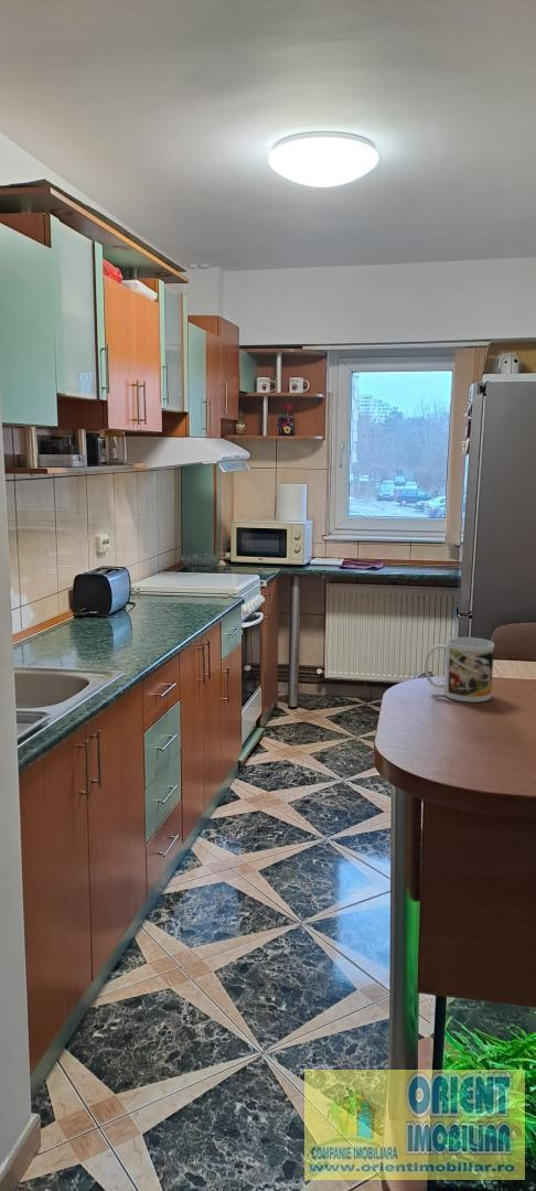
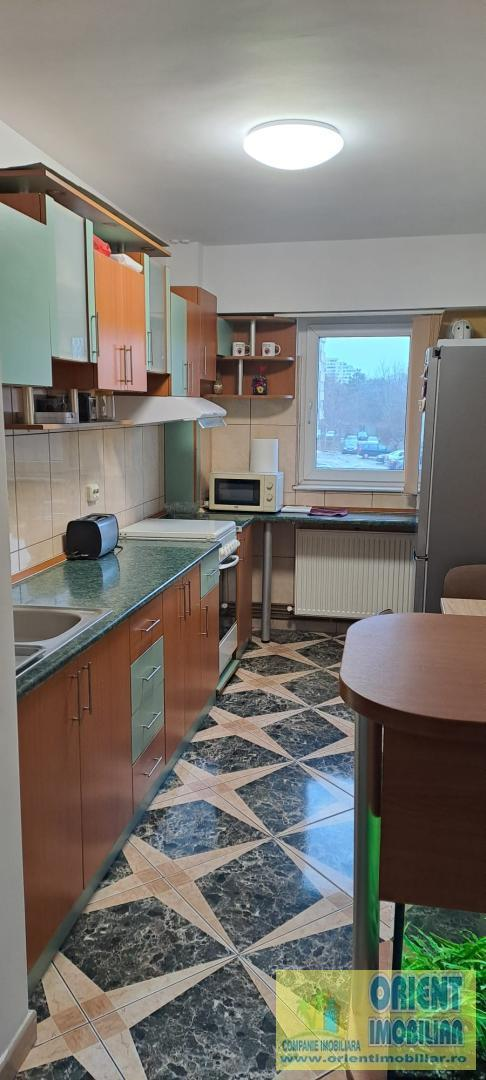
- mug [424,636,495,704]
